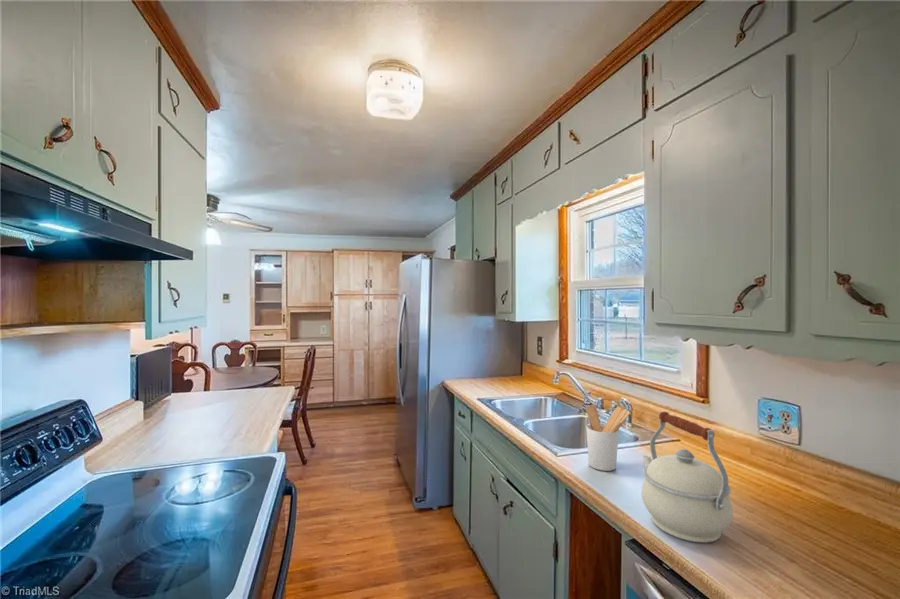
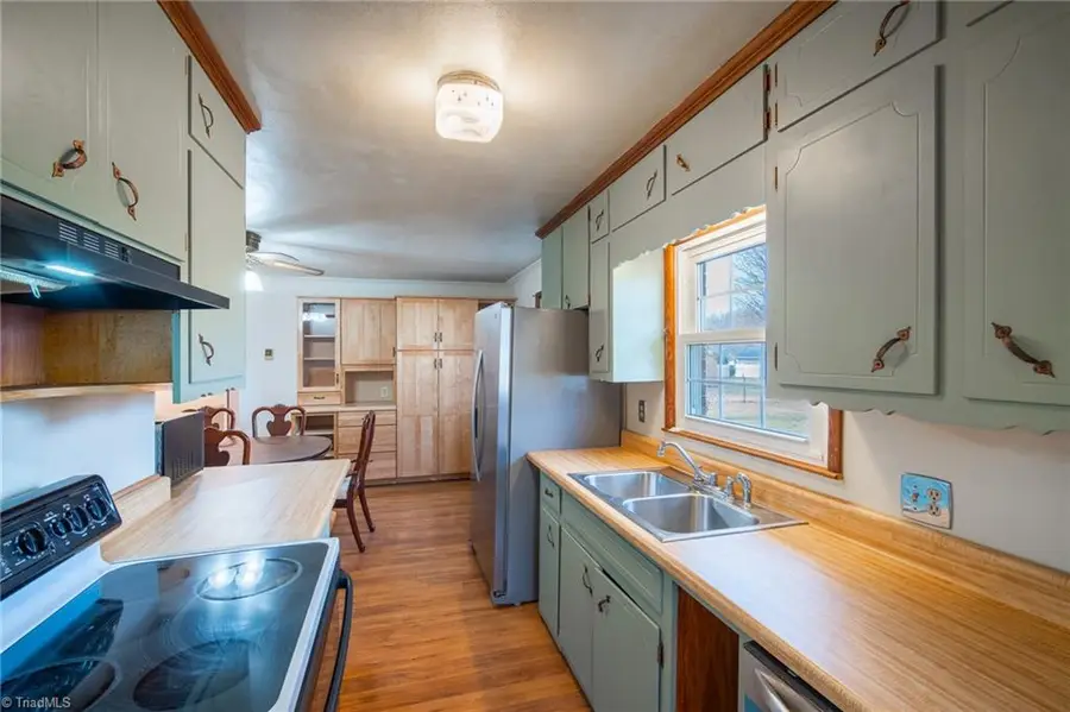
- utensil holder [585,404,631,472]
- kettle [640,411,734,543]
